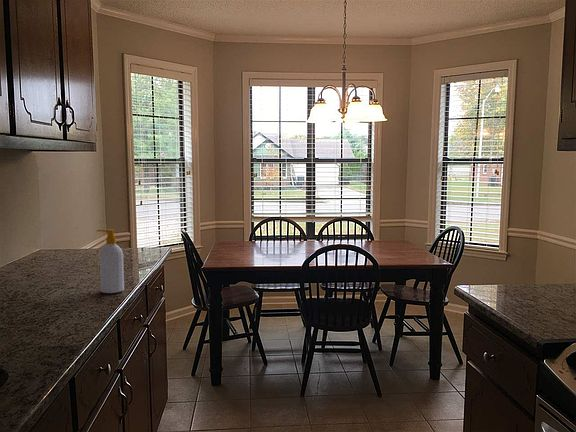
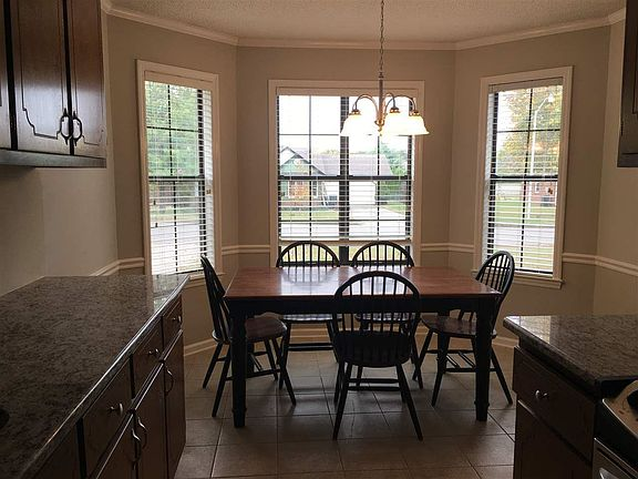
- soap bottle [96,229,125,294]
